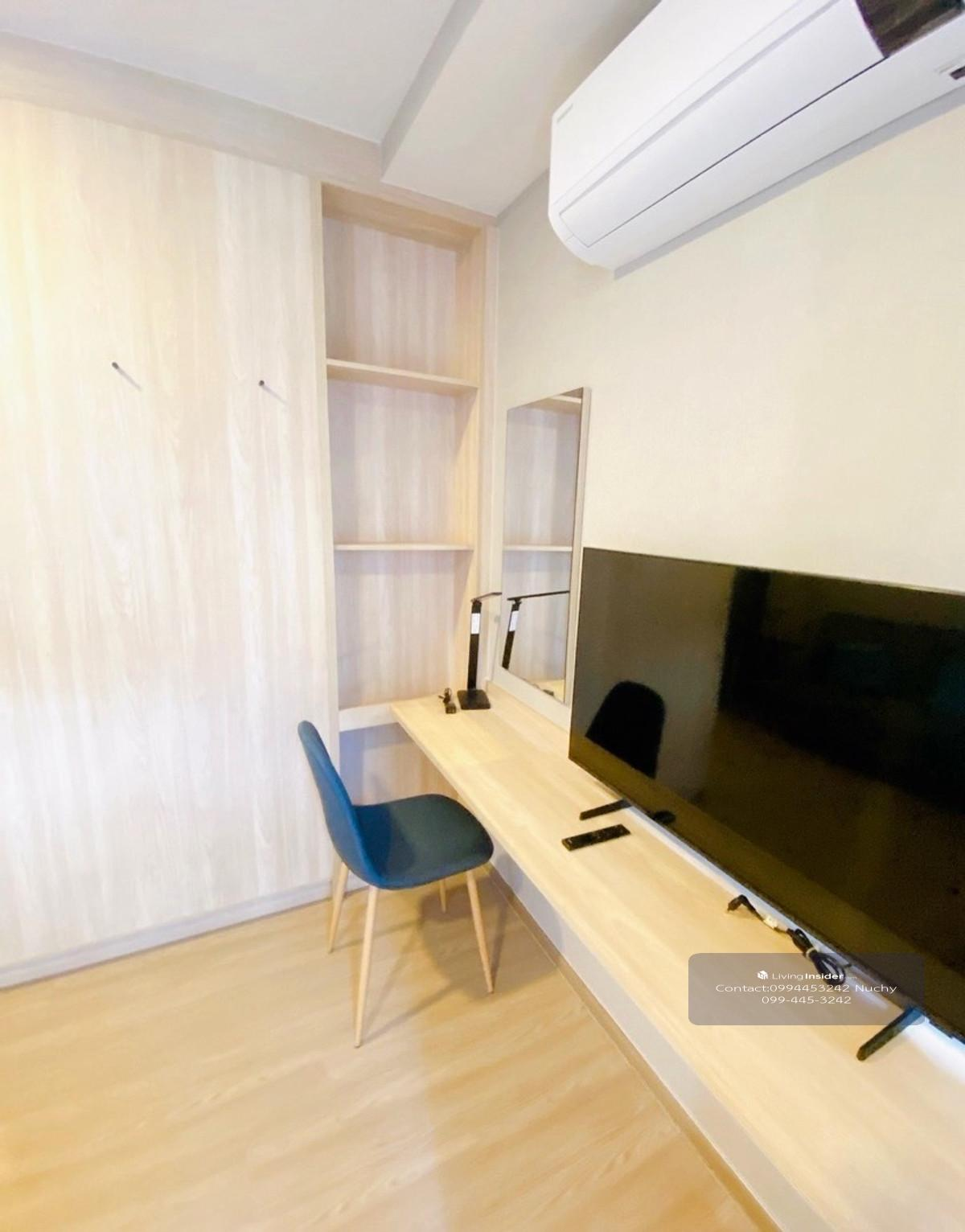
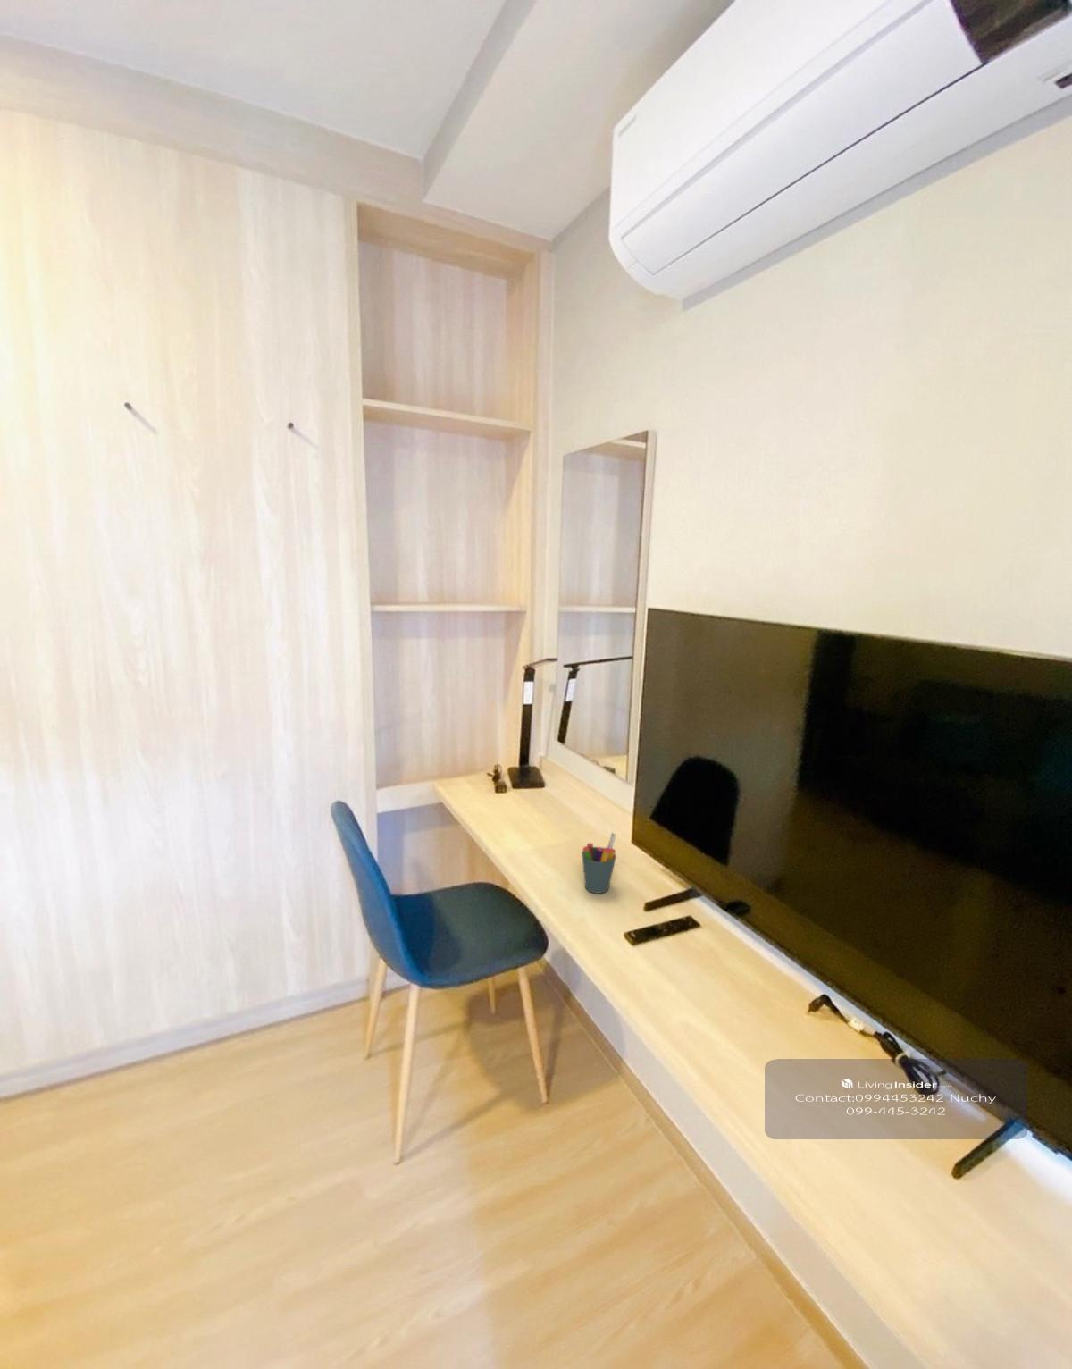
+ pen holder [581,831,618,895]
